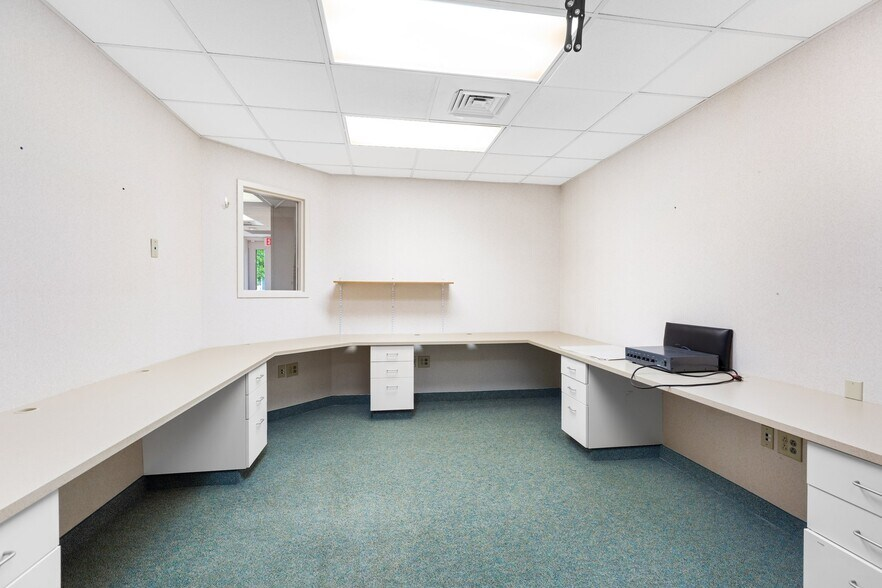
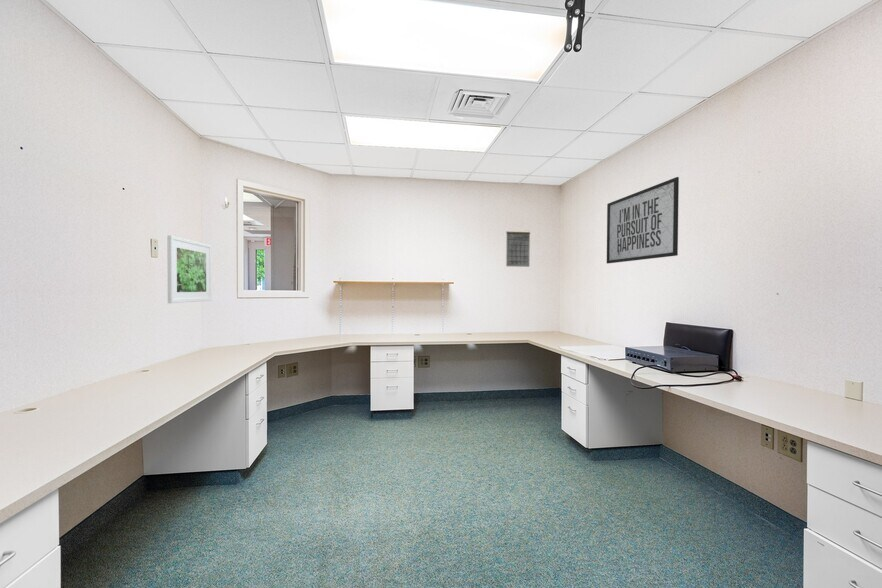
+ mirror [606,176,680,264]
+ calendar [505,225,531,268]
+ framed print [167,234,212,304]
